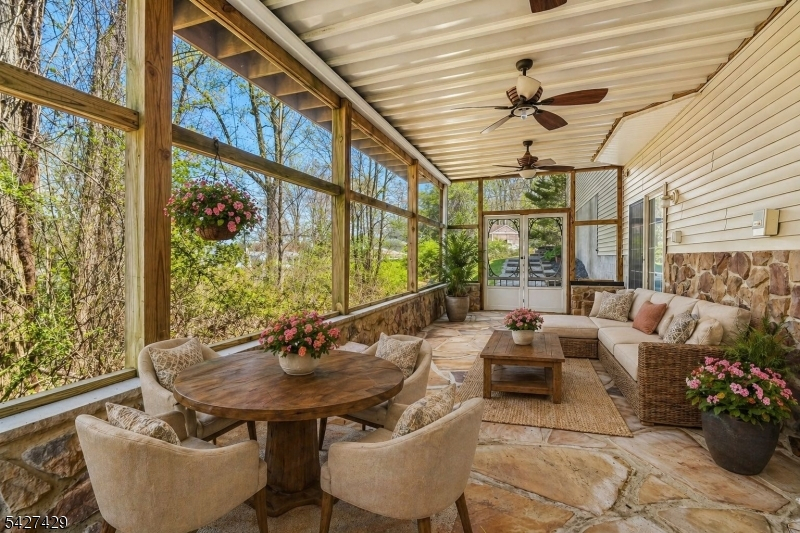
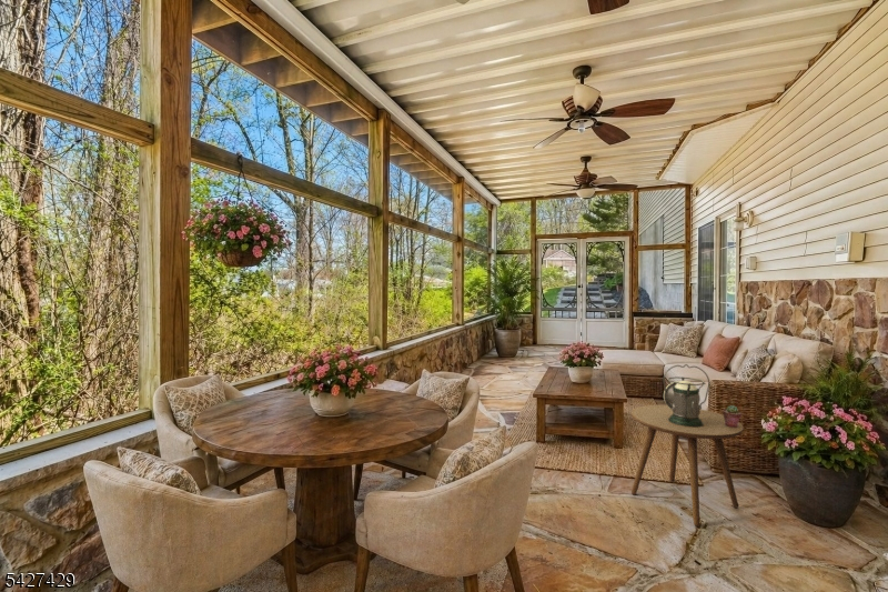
+ side table [630,404,745,528]
+ lantern [662,363,710,427]
+ potted succulent [722,404,743,428]
